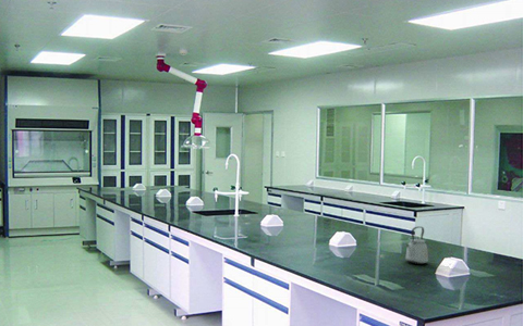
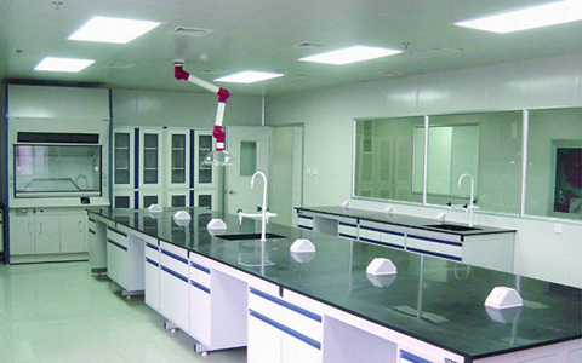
- kettle [404,225,429,265]
